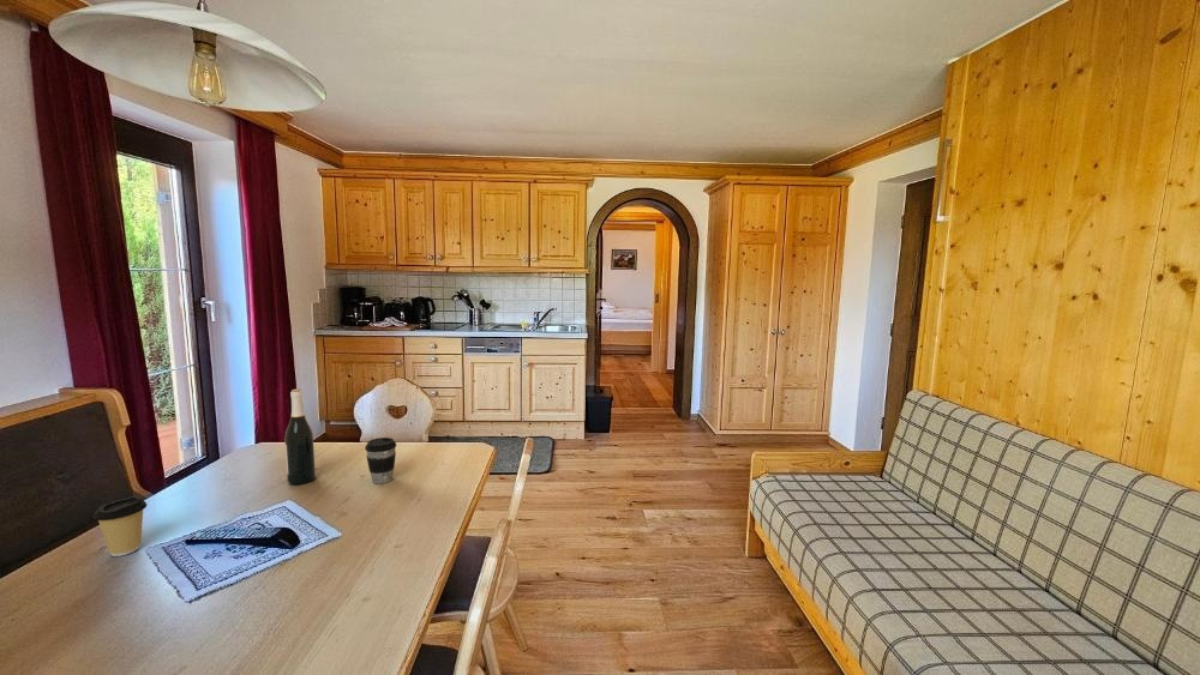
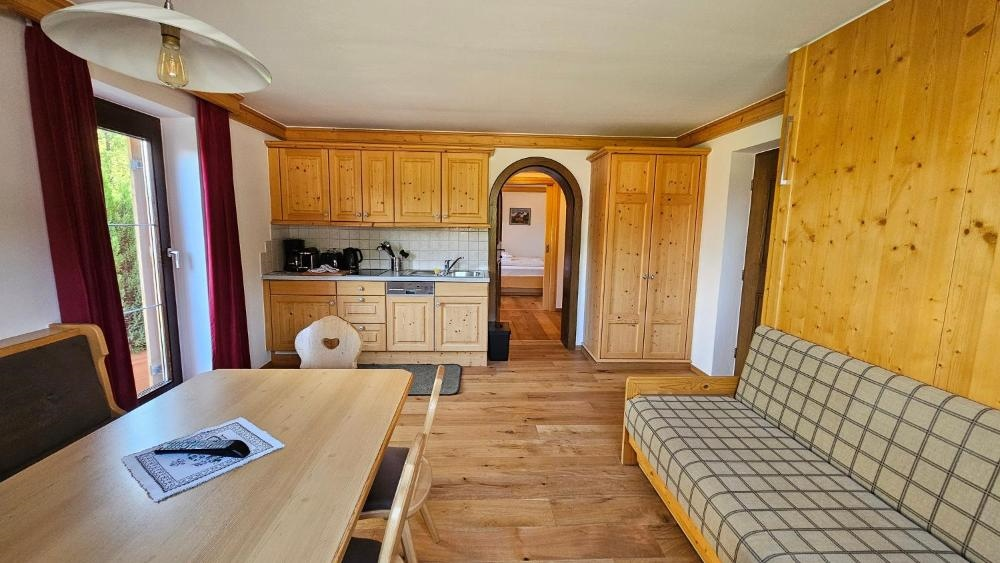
- wine bottle [283,388,317,486]
- coffee cup [364,436,397,484]
- coffee cup [92,495,148,558]
